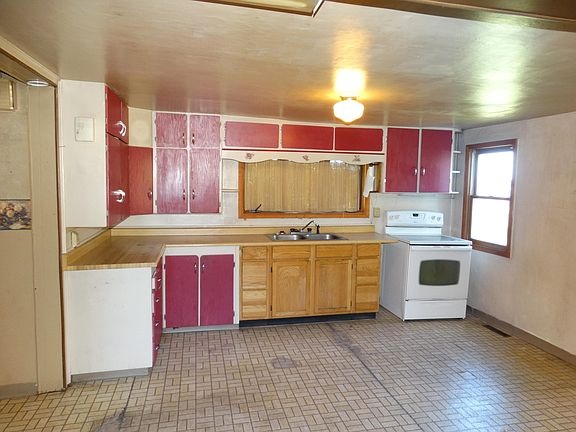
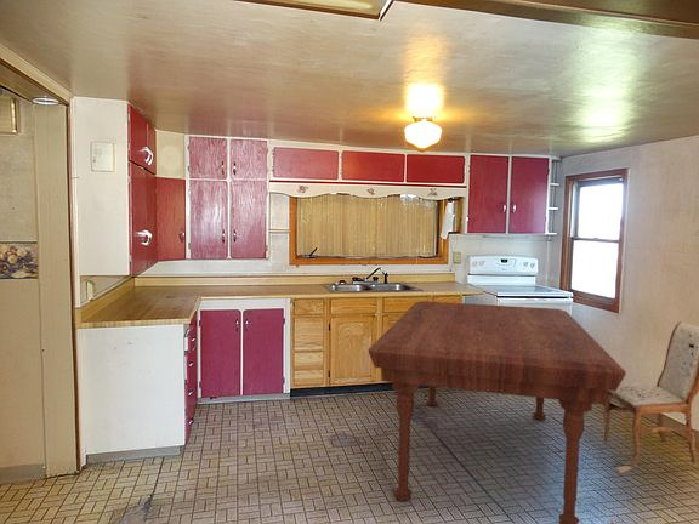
+ dining table [368,300,627,524]
+ dining chair [601,320,699,474]
